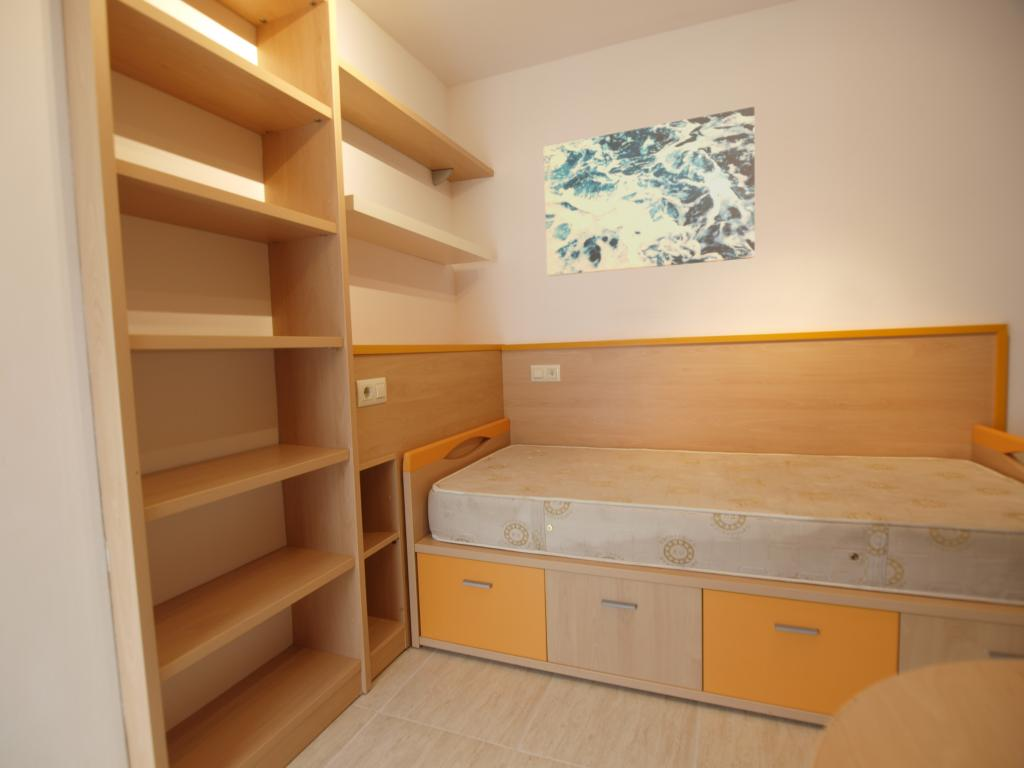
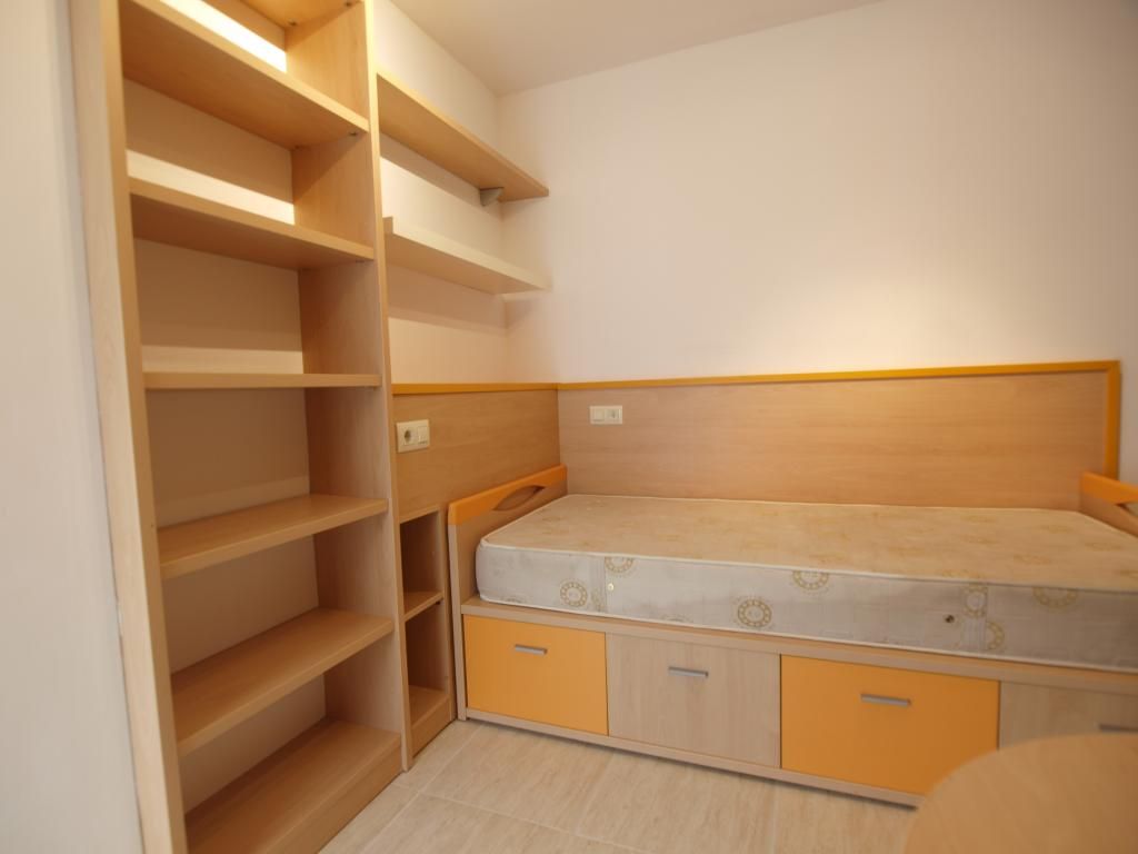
- wall art [543,106,756,277]
